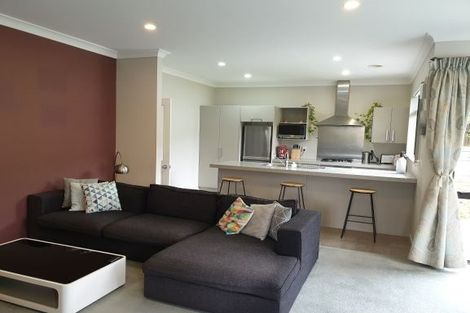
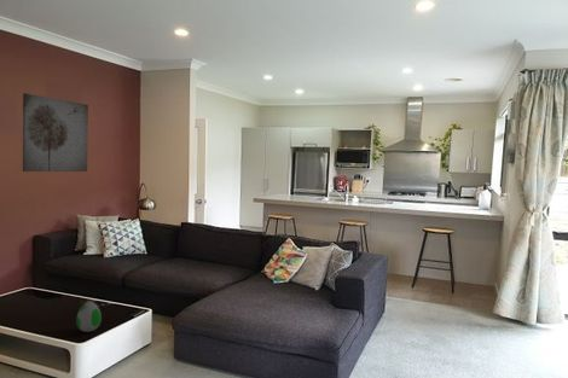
+ decorative egg [75,301,103,333]
+ wall art [22,92,89,173]
